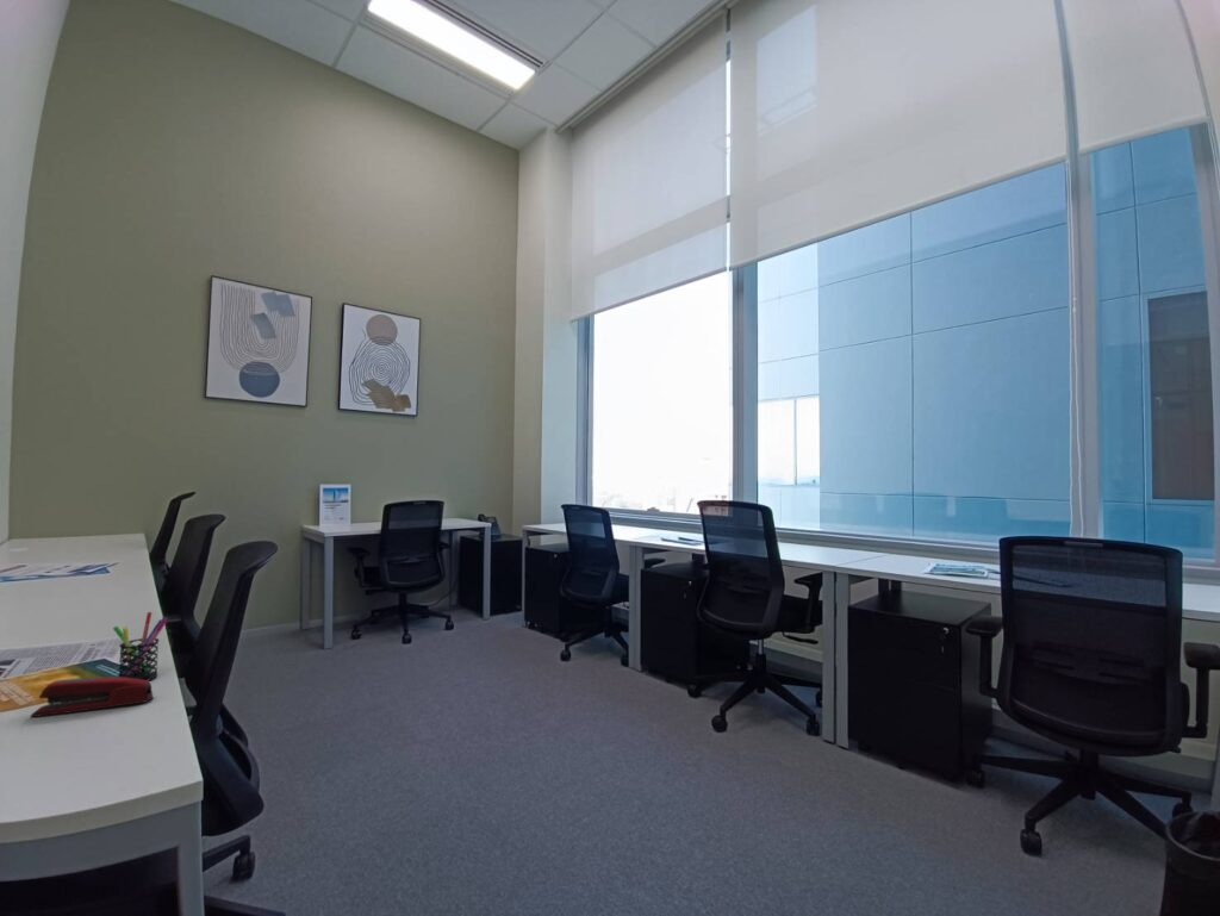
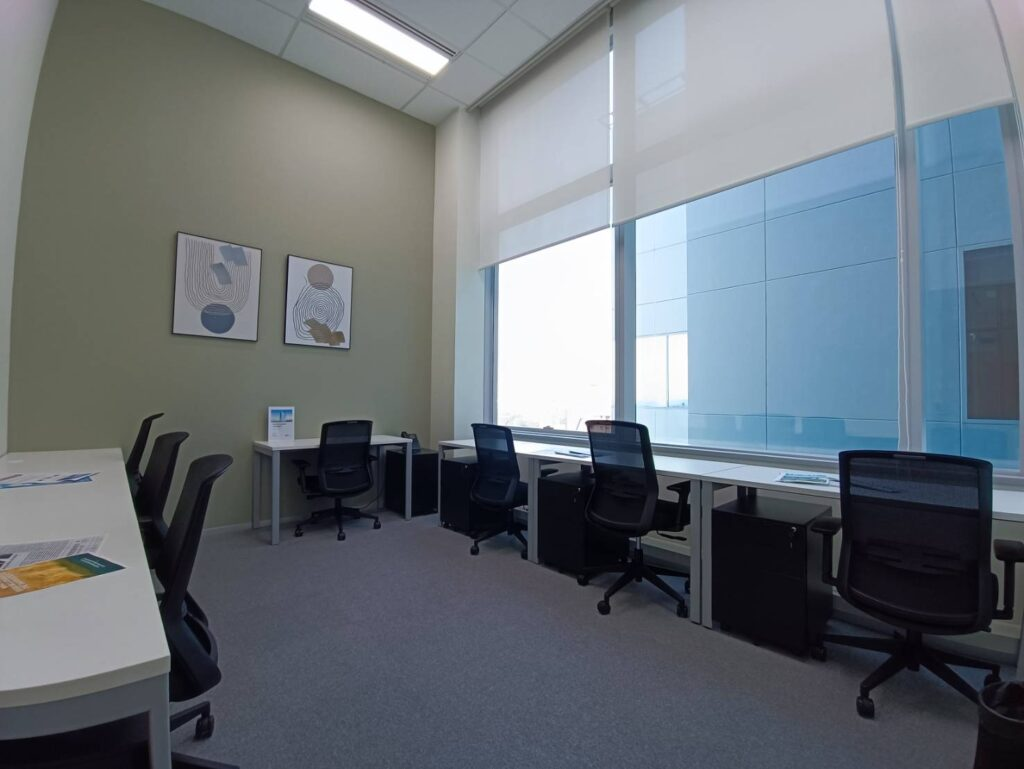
- stapler [30,677,155,718]
- pen holder [112,611,168,681]
